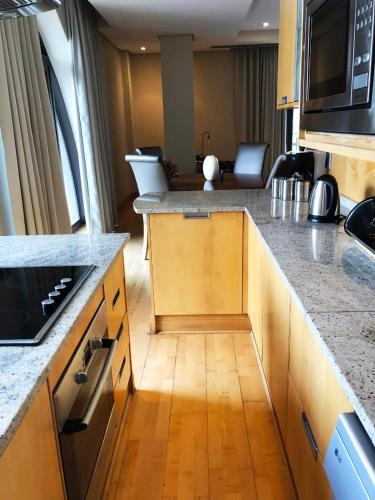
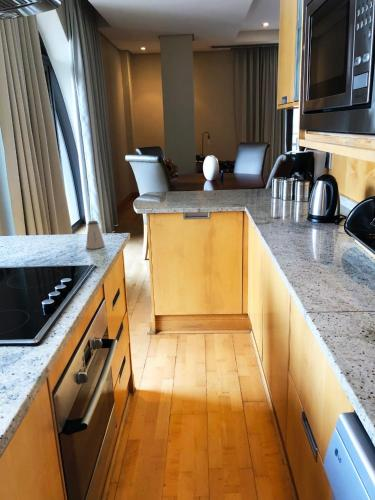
+ saltshaker [85,220,106,250]
